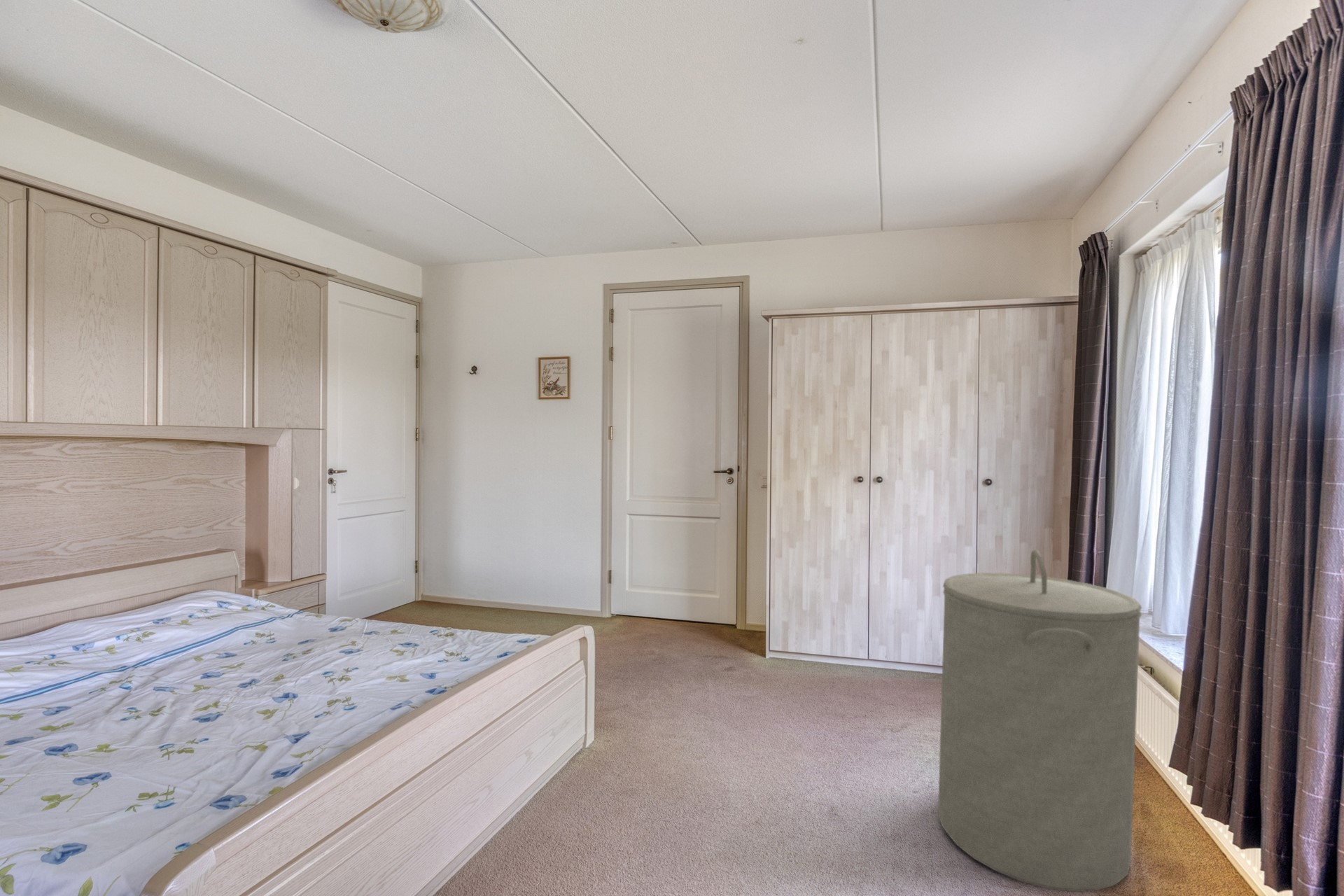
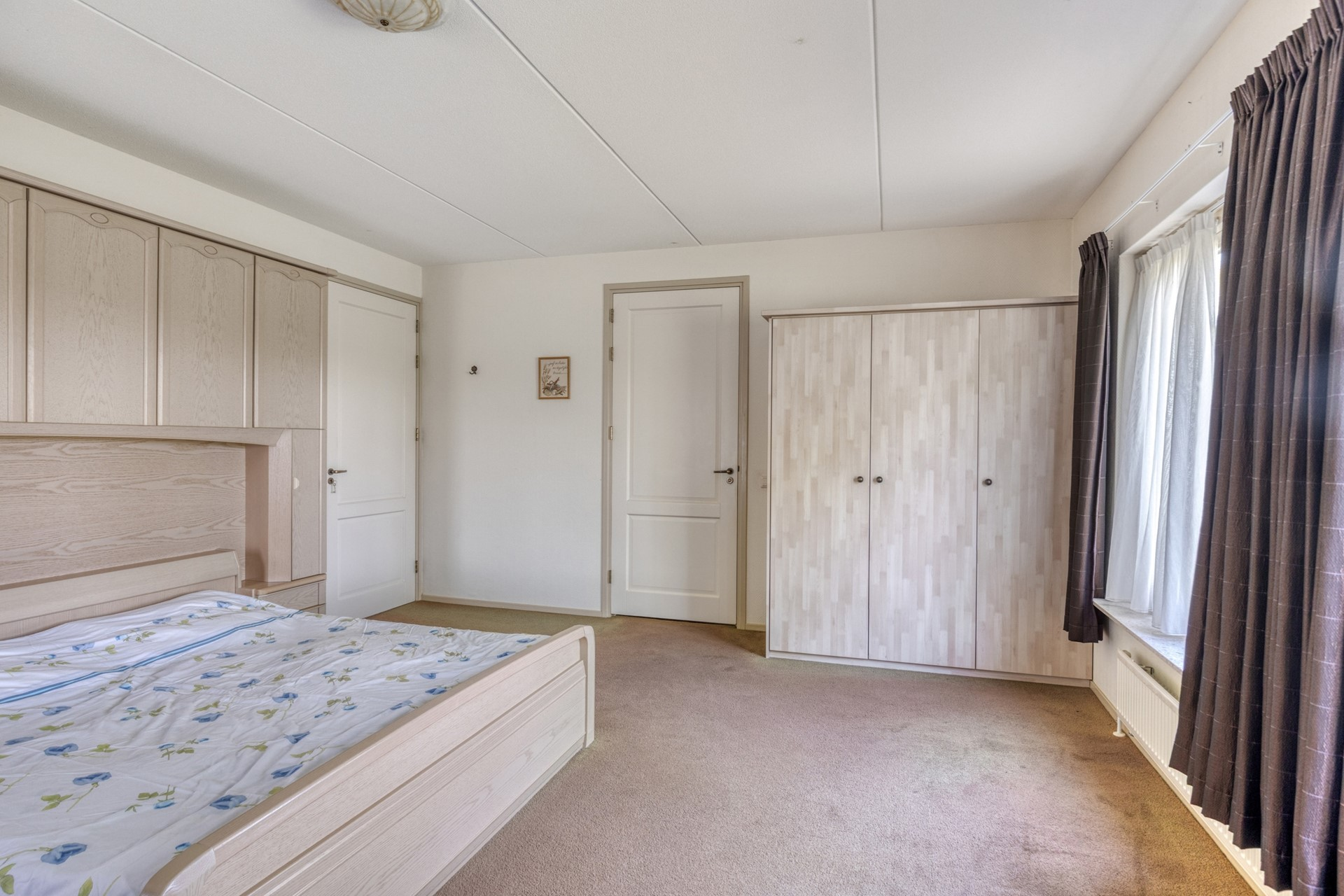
- laundry hamper [937,549,1142,893]
